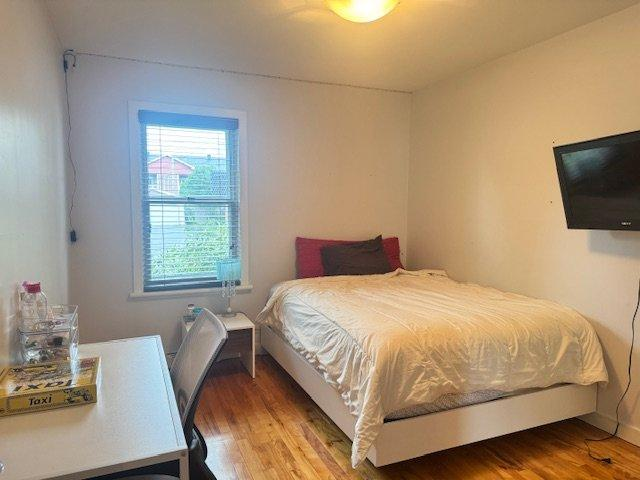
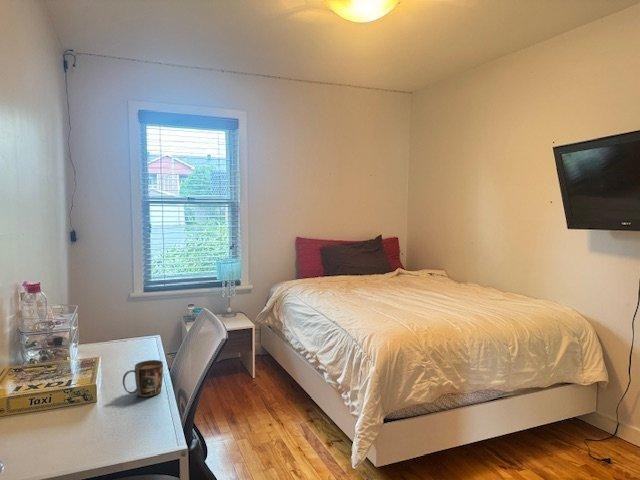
+ mug [122,359,164,398]
